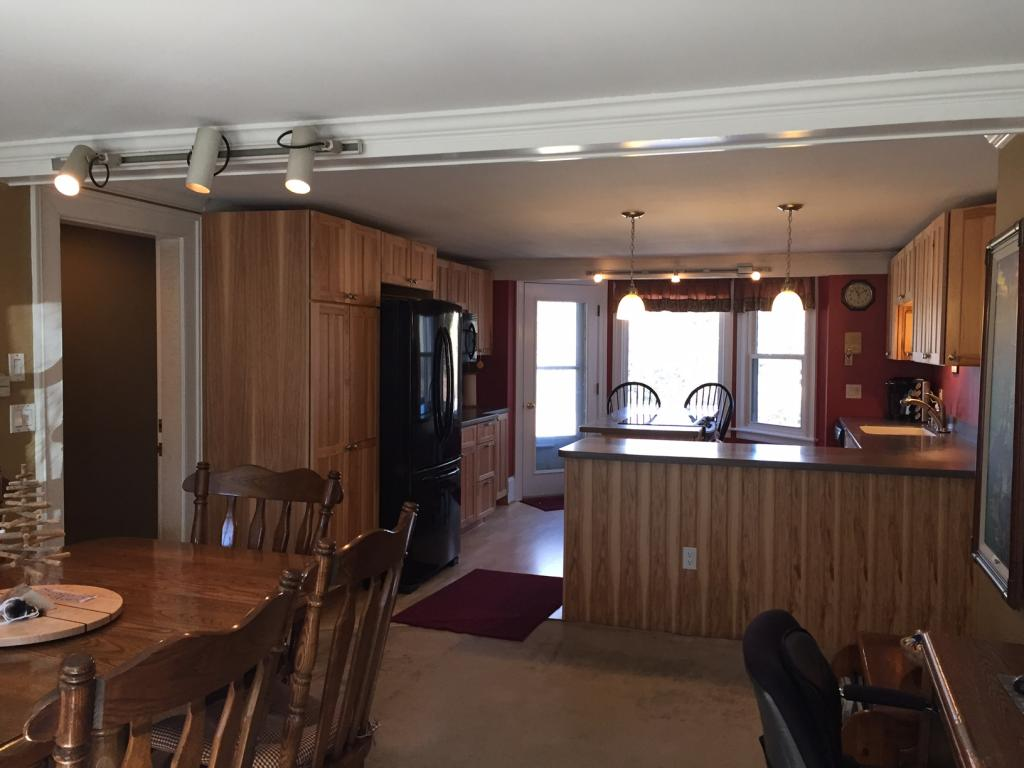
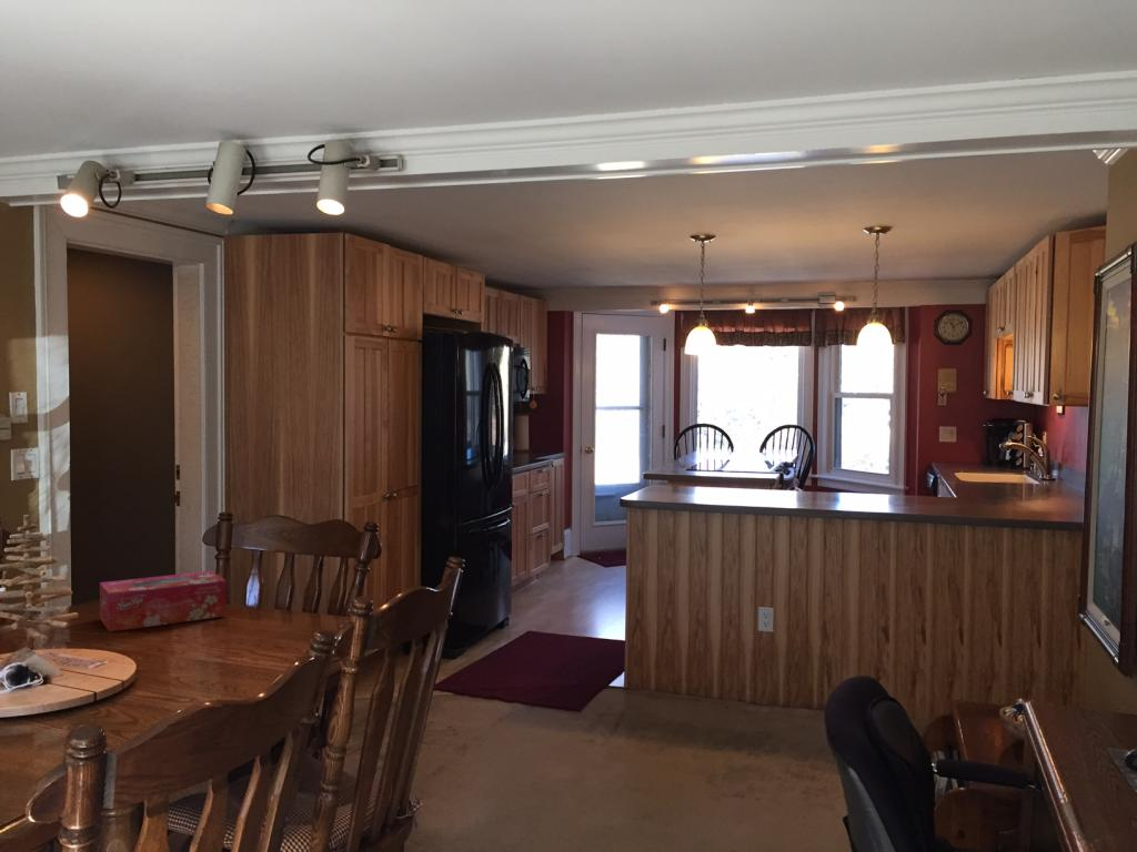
+ tissue box [99,570,228,632]
